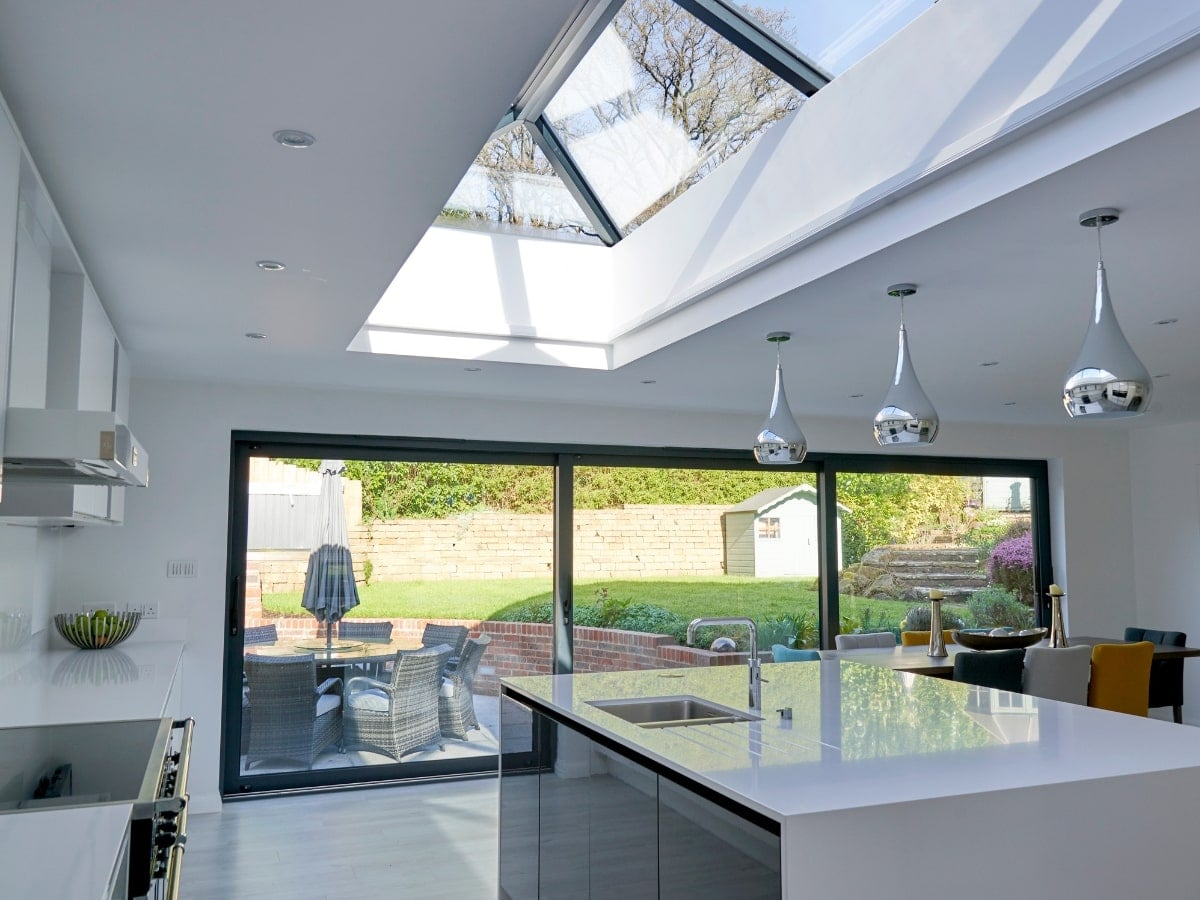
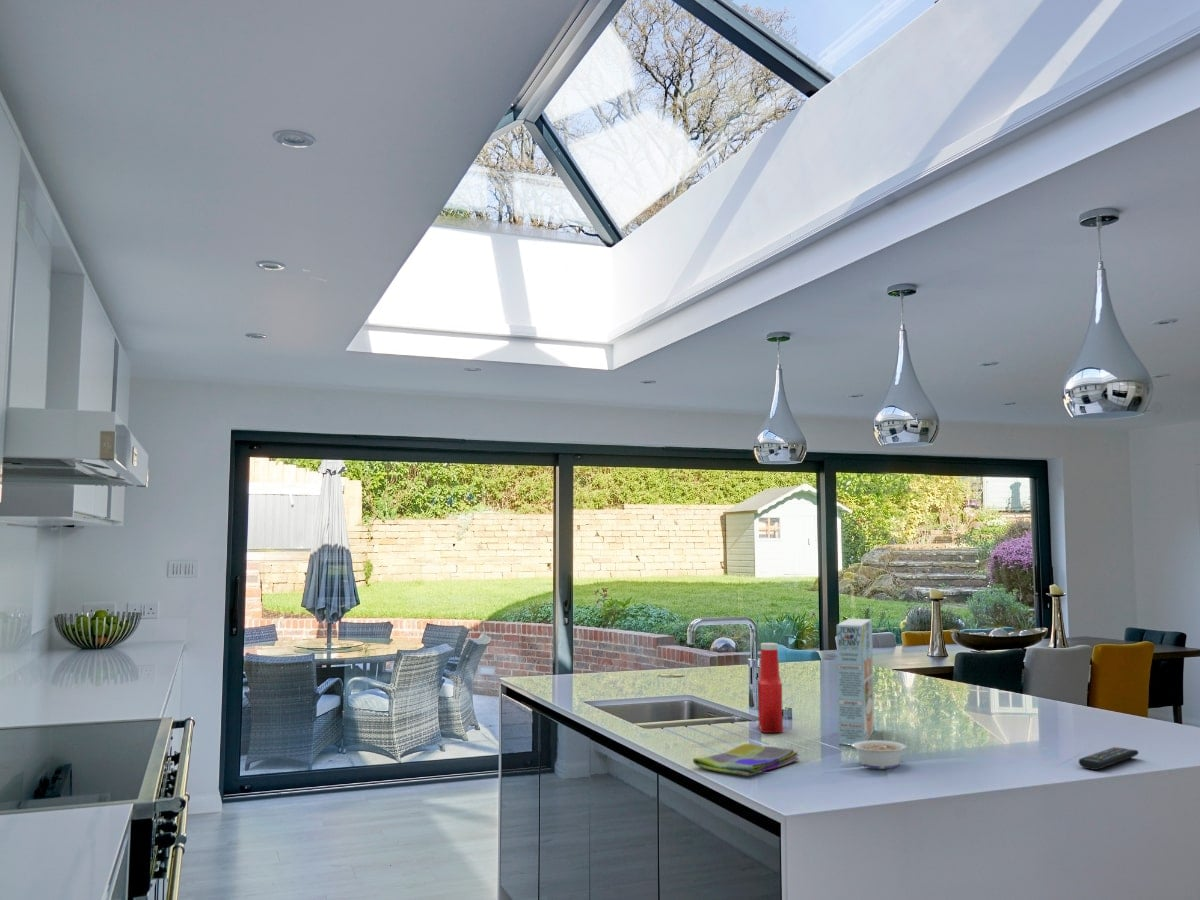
+ dish towel [692,743,800,777]
+ cereal box [836,618,876,746]
+ legume [842,739,907,770]
+ remote control [1078,746,1140,771]
+ soap bottle [757,642,784,734]
